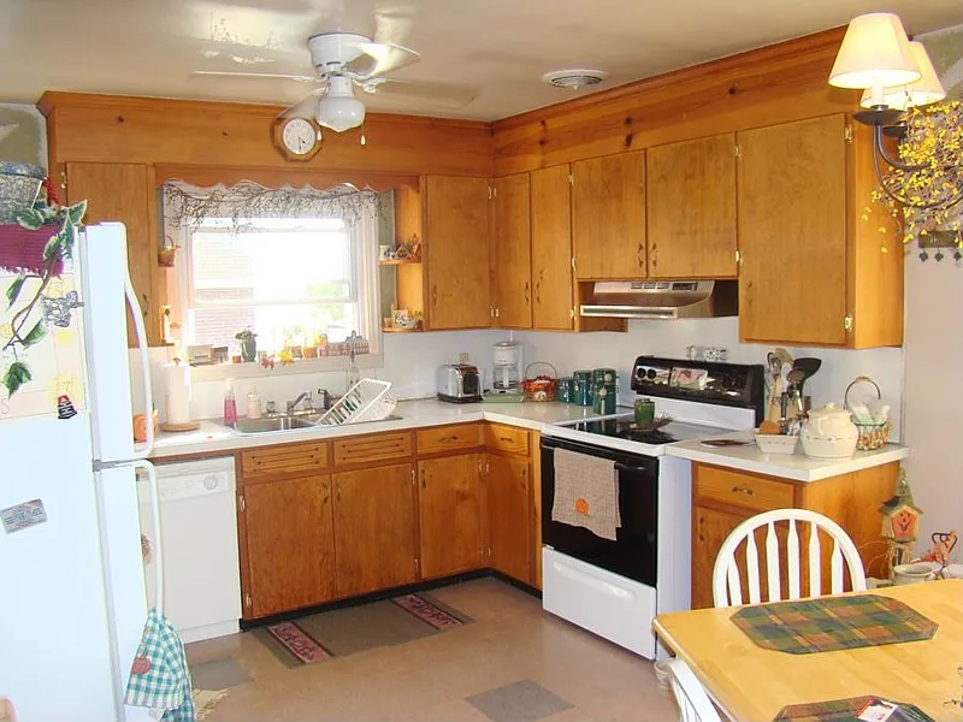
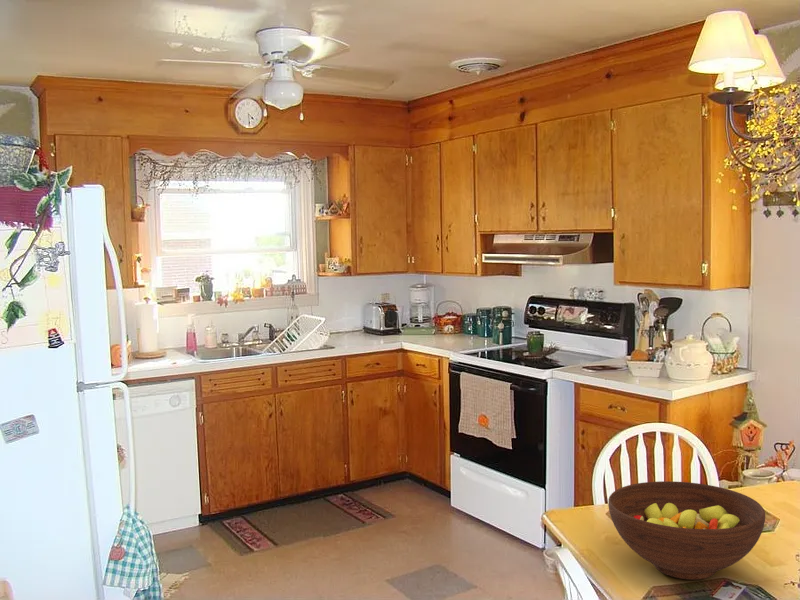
+ fruit bowl [607,480,766,581]
